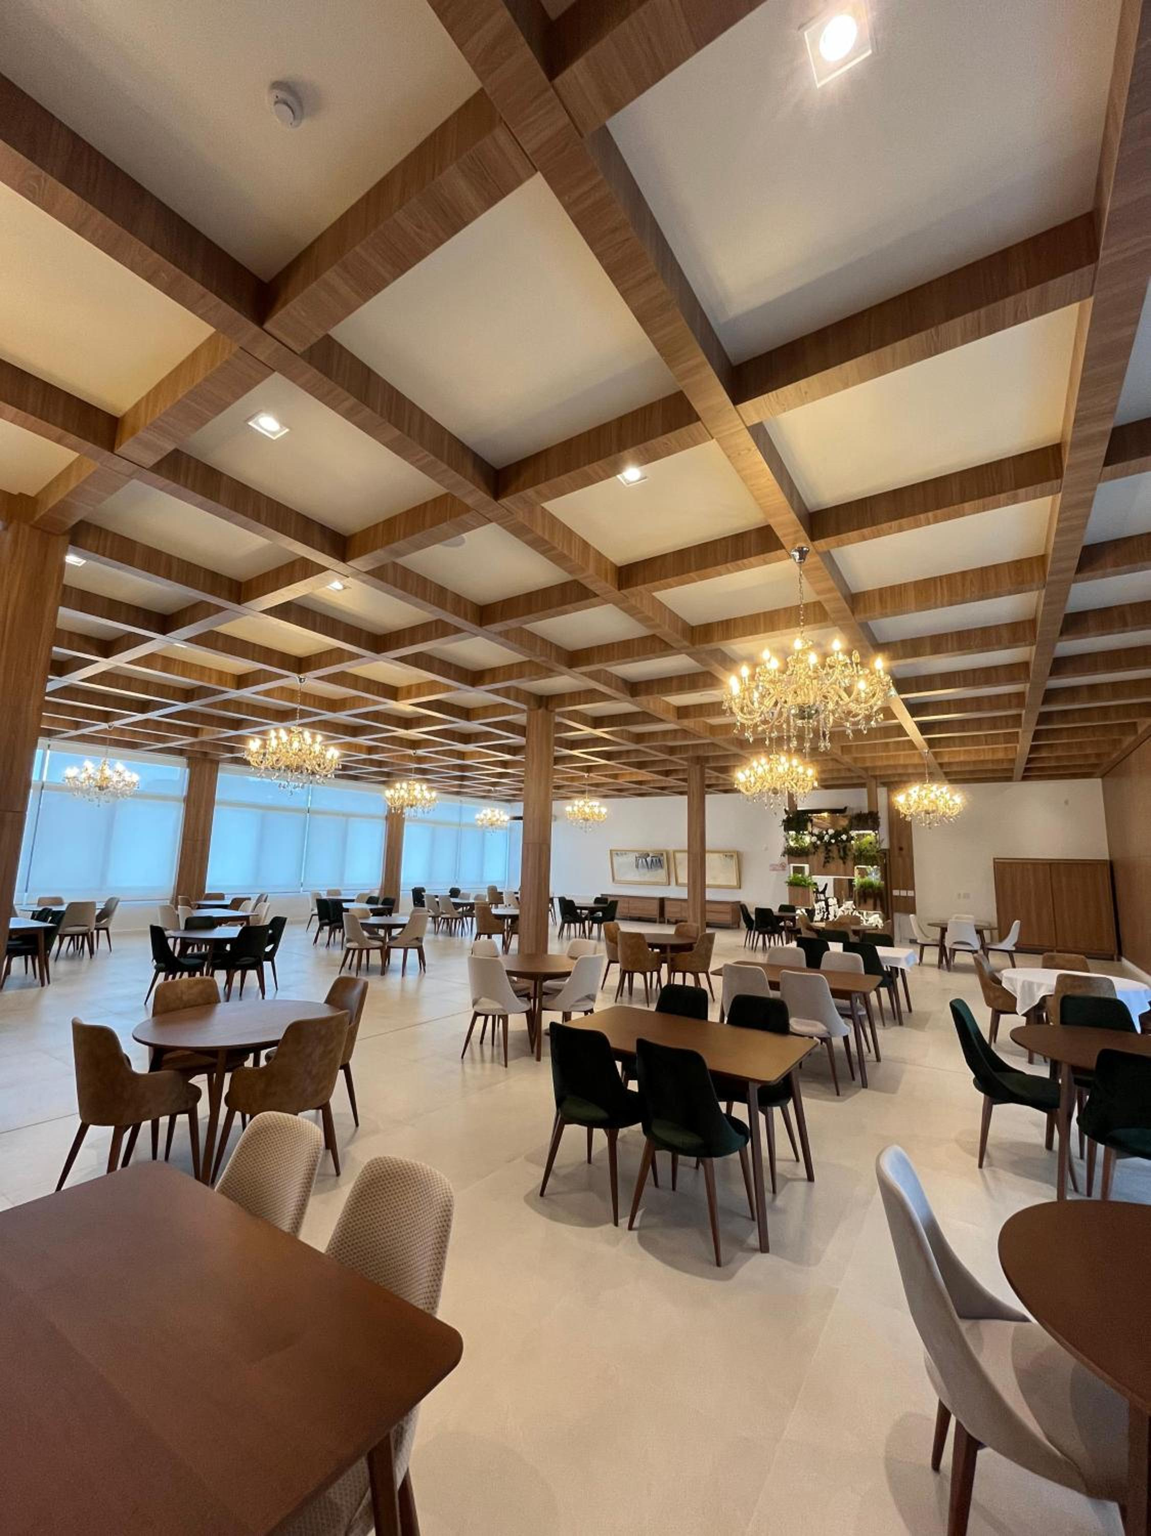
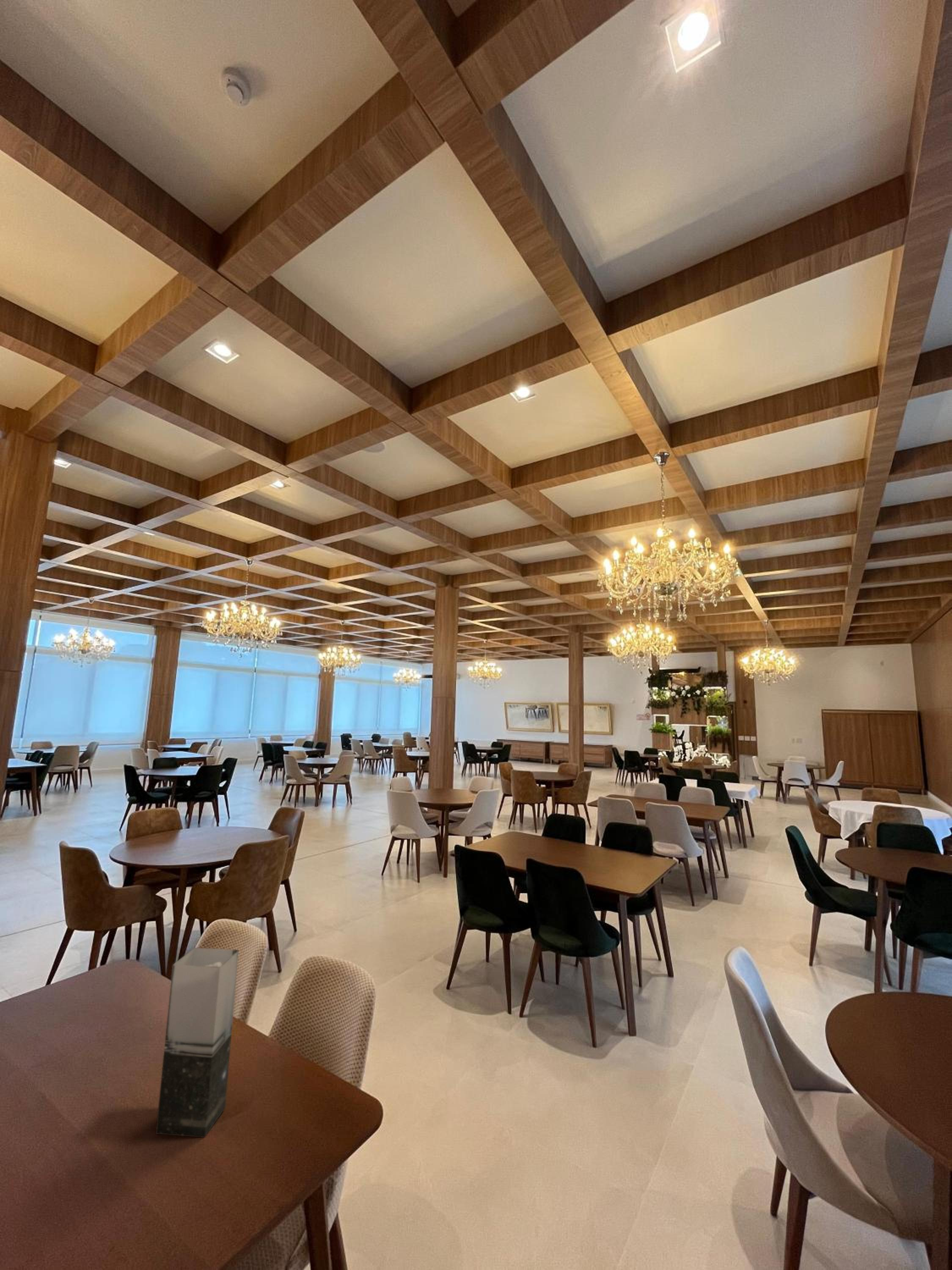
+ vase [155,947,239,1138]
